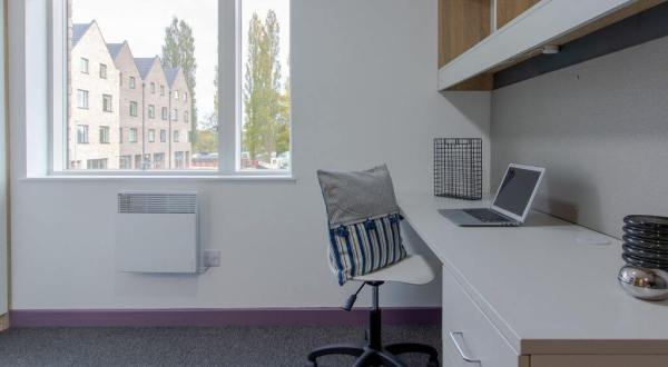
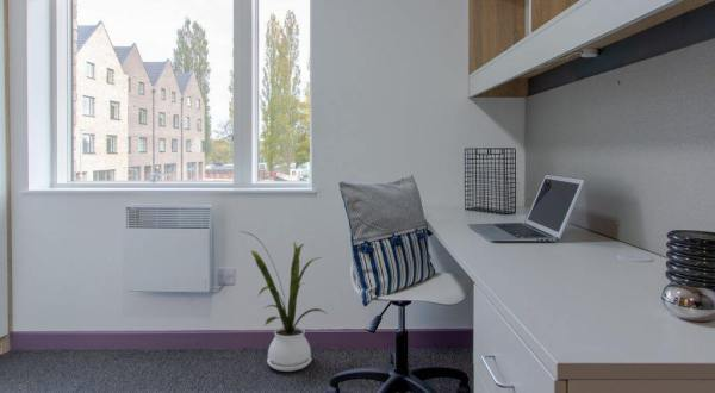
+ house plant [240,230,330,373]
